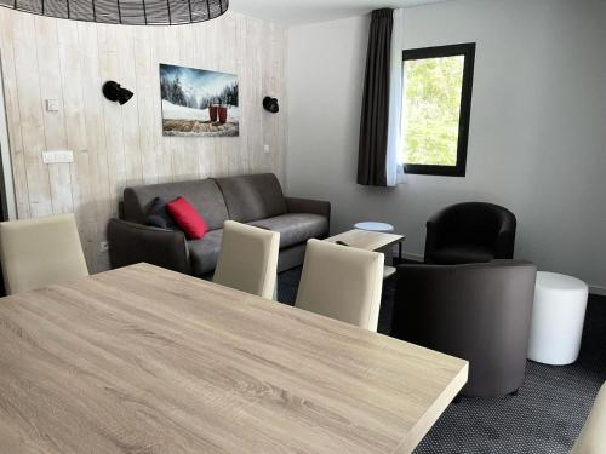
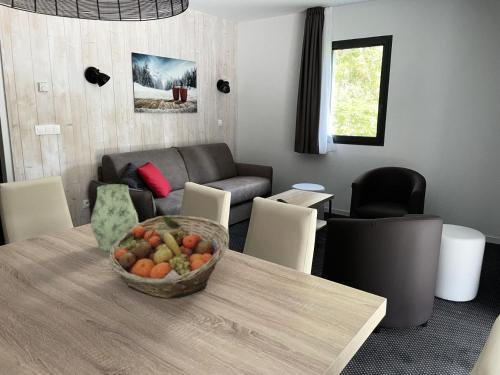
+ fruit basket [108,214,230,299]
+ vase [90,183,139,252]
